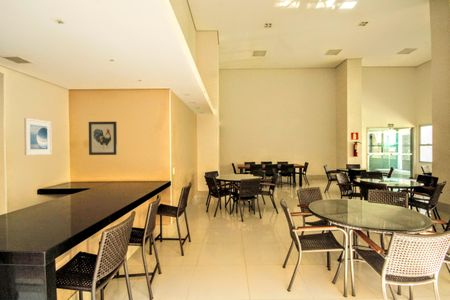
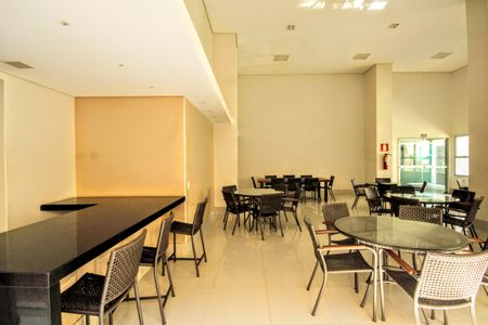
- wall art [88,121,118,156]
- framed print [23,117,53,156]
